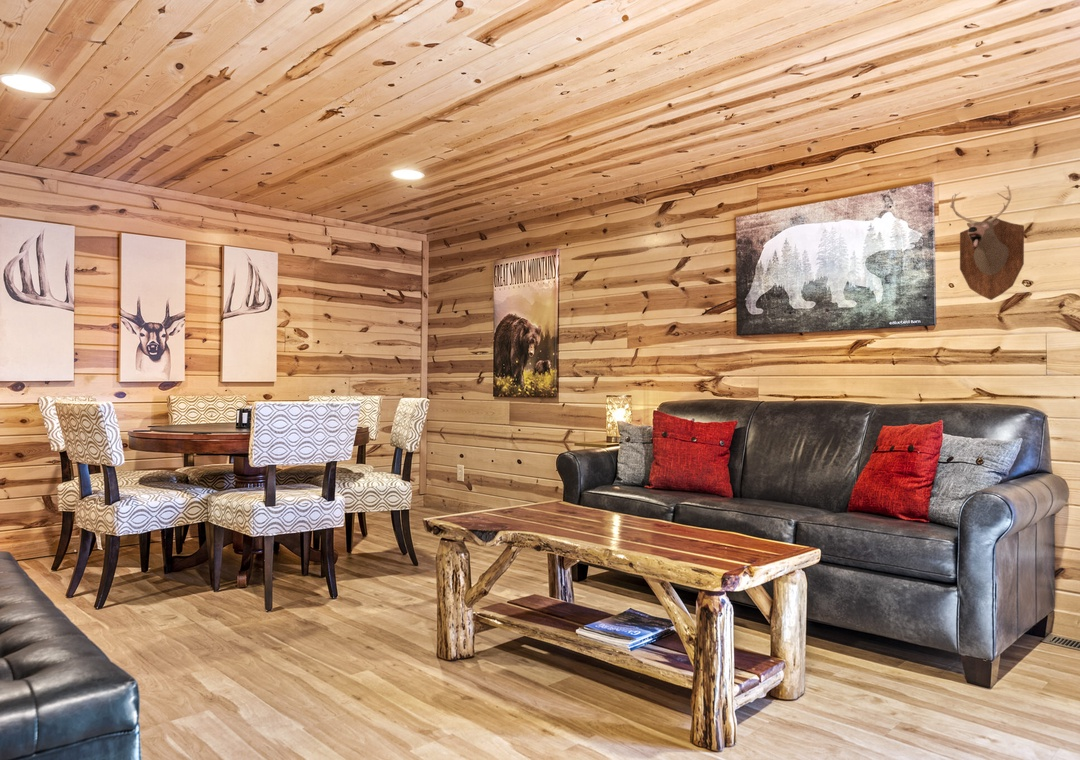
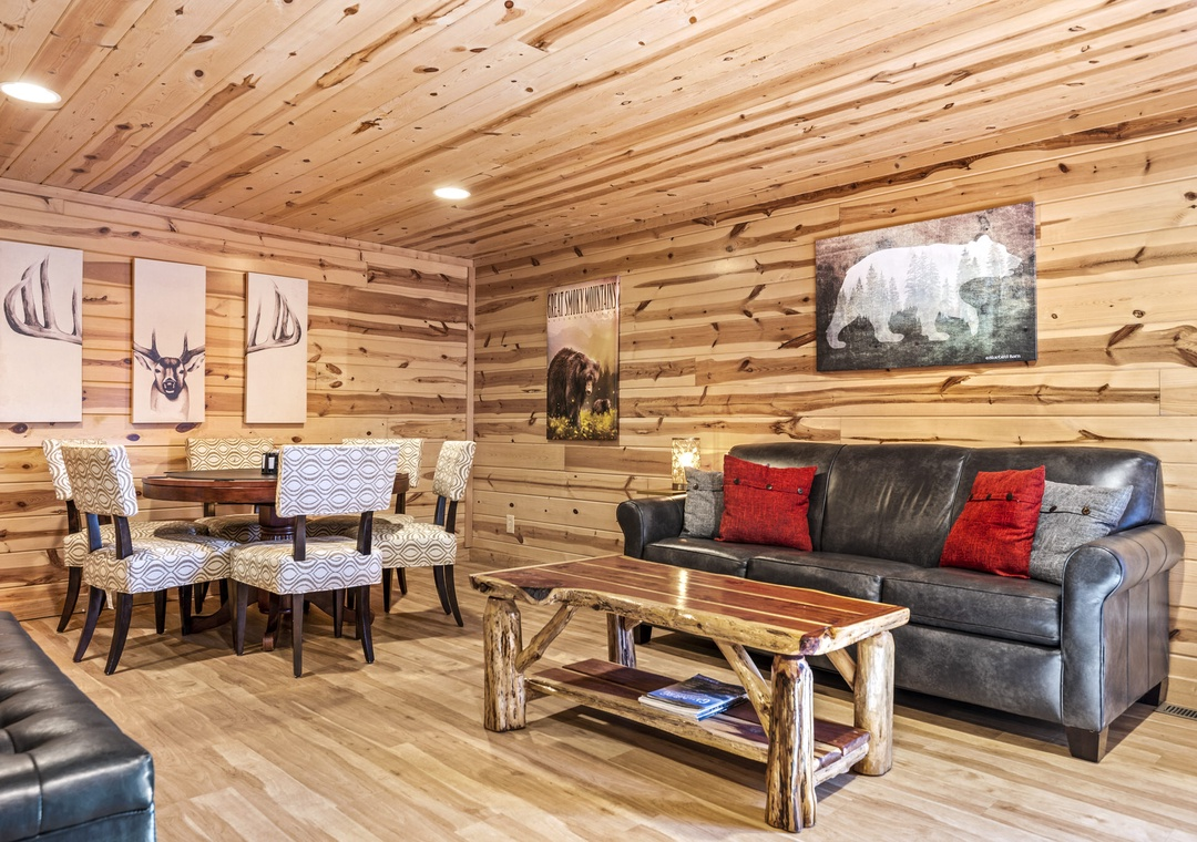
- mounted trophy [949,184,1025,301]
